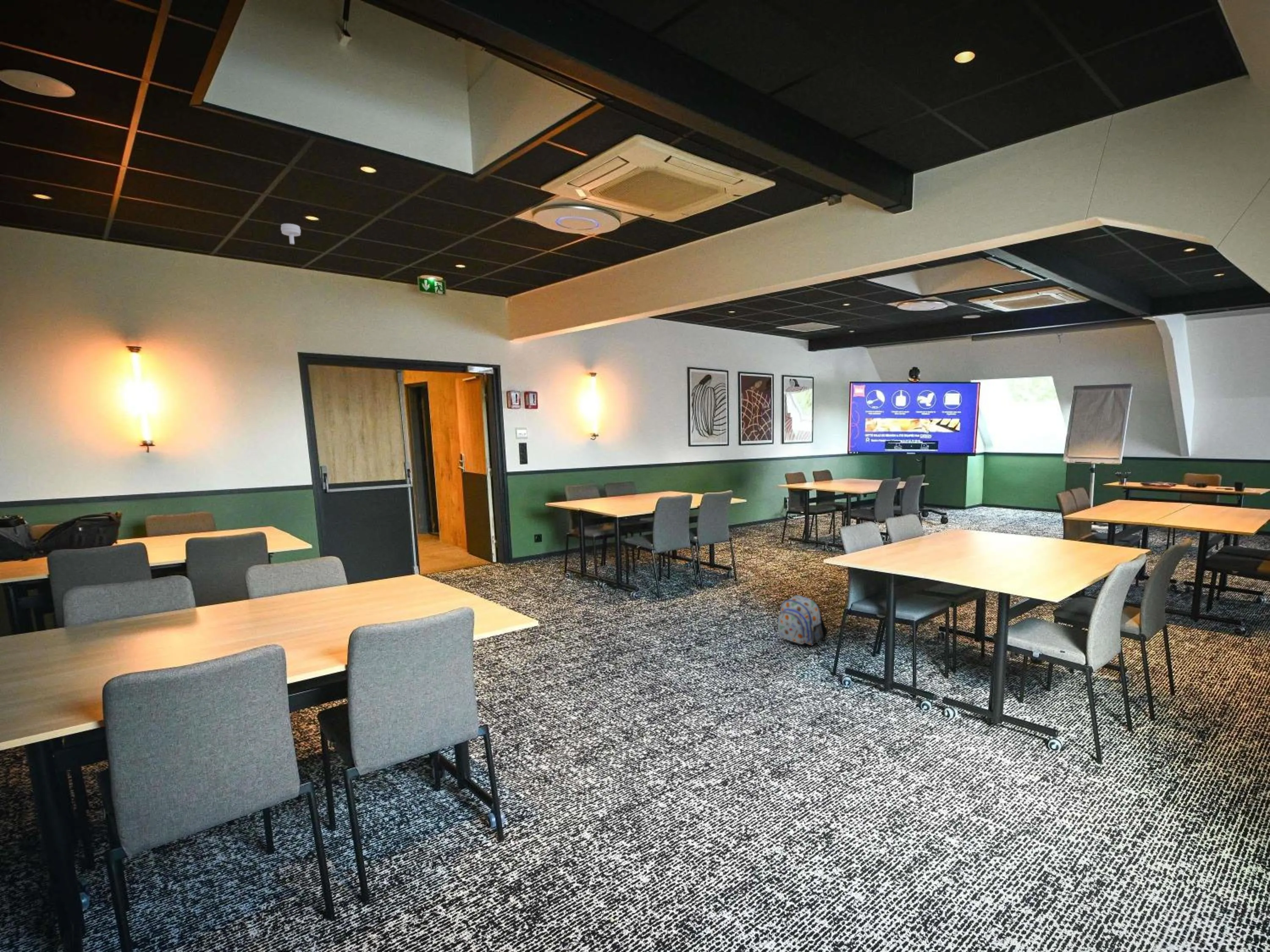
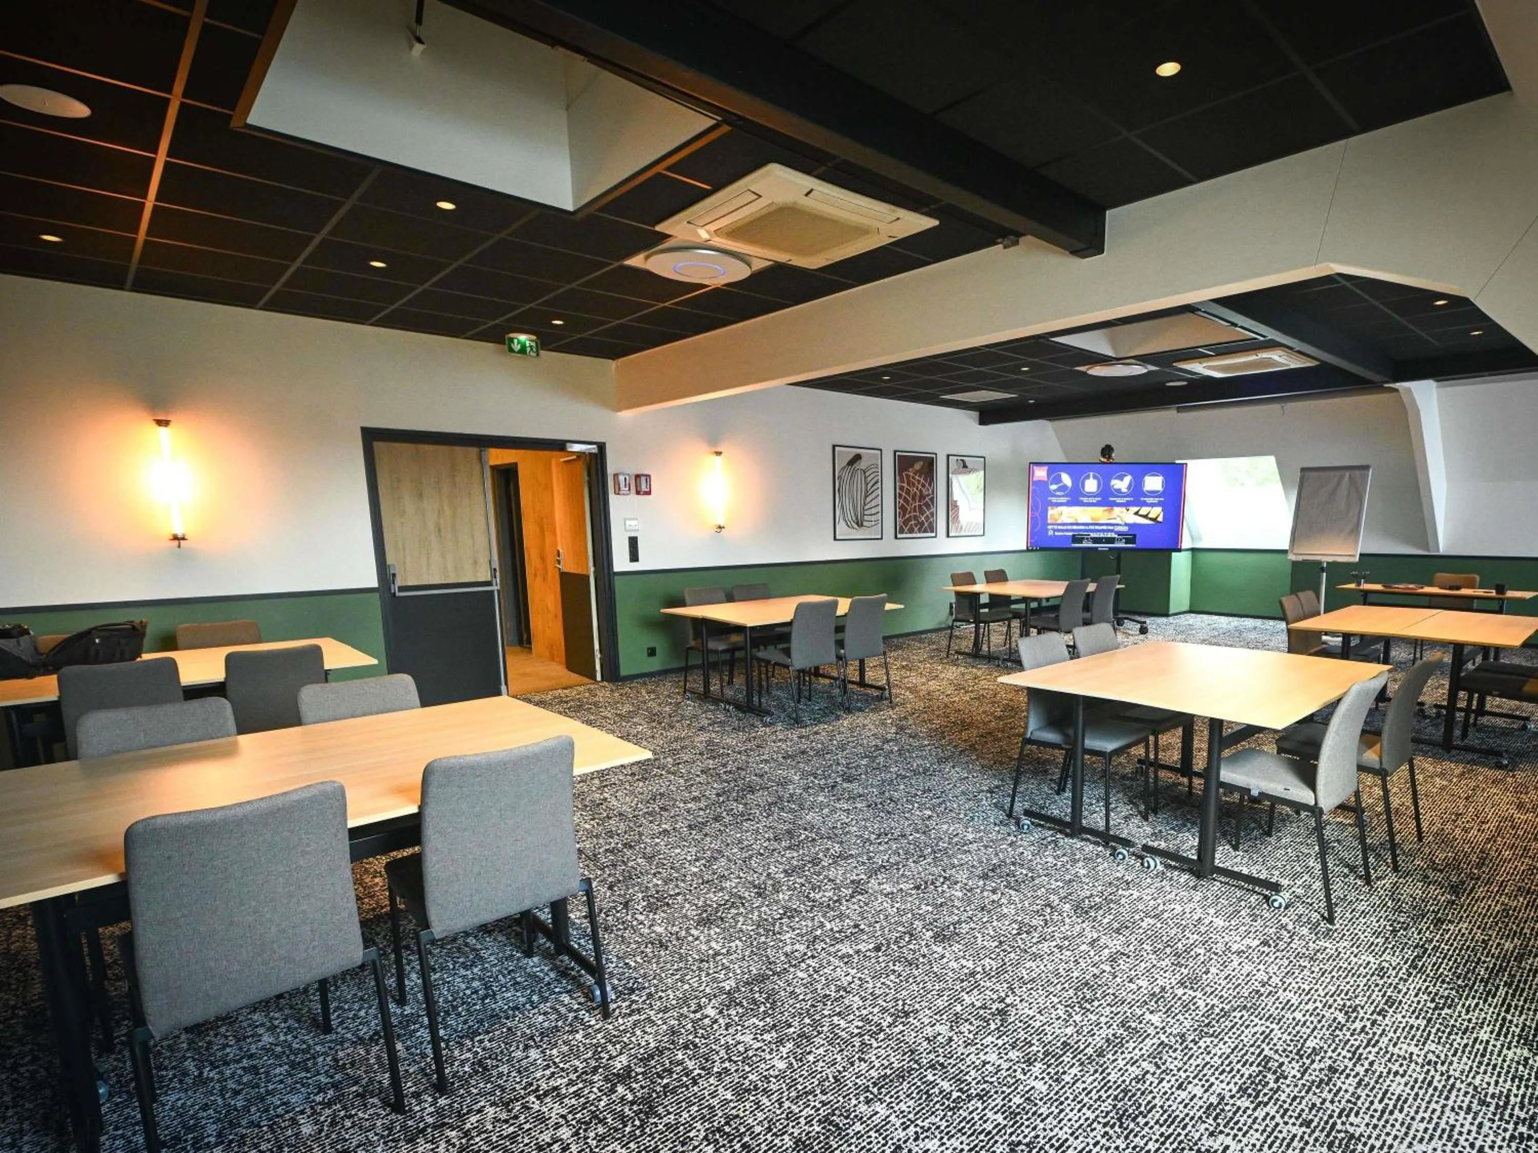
- backpack [777,594,828,646]
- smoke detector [280,223,301,245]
